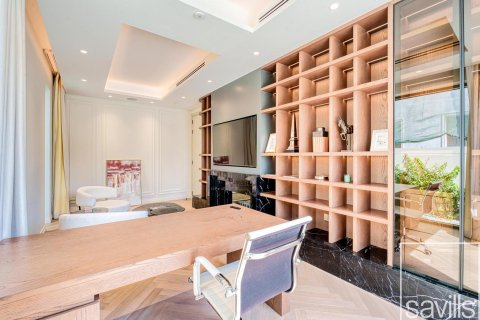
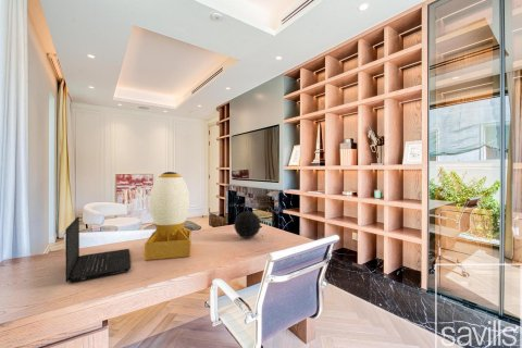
+ laptop [64,215,132,283]
+ decorative orb [233,210,261,239]
+ desk lamp [144,170,192,261]
